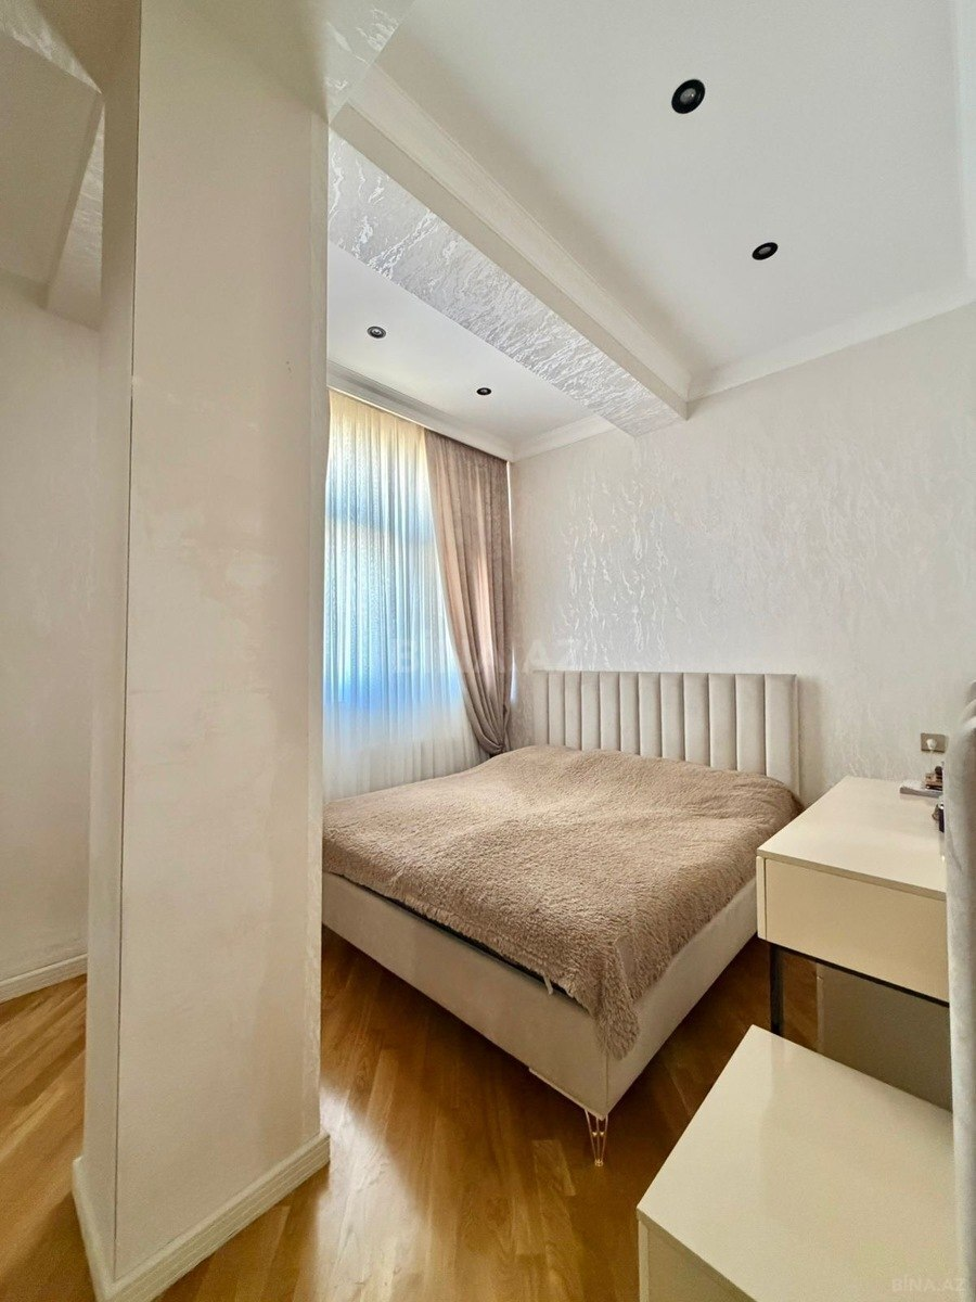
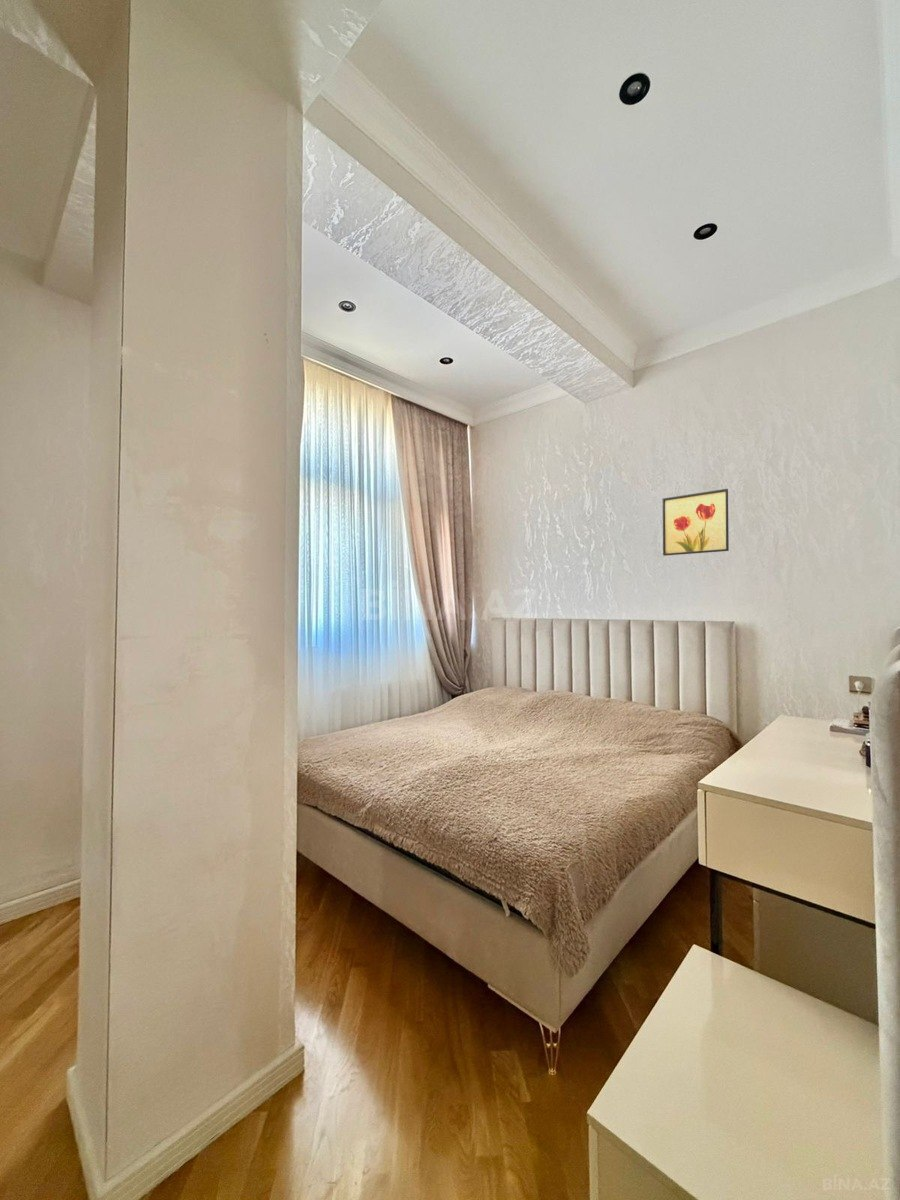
+ wall art [662,488,730,557]
